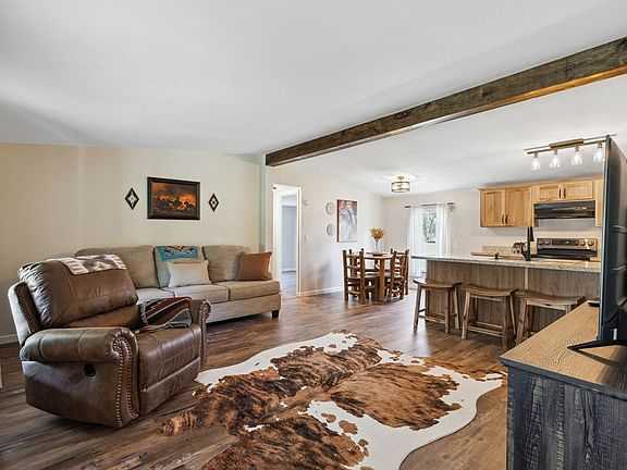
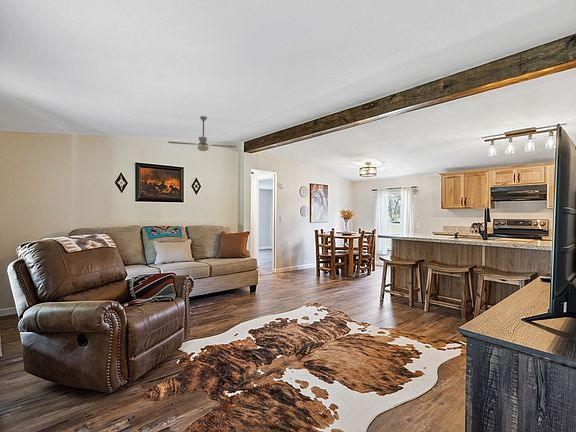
+ ceiling fan [167,115,238,152]
